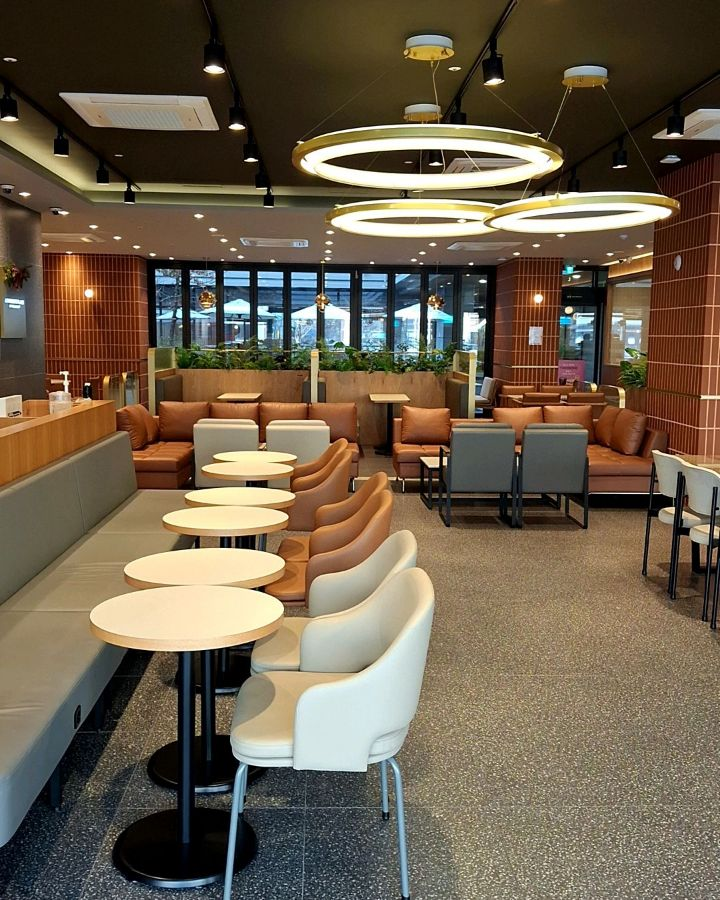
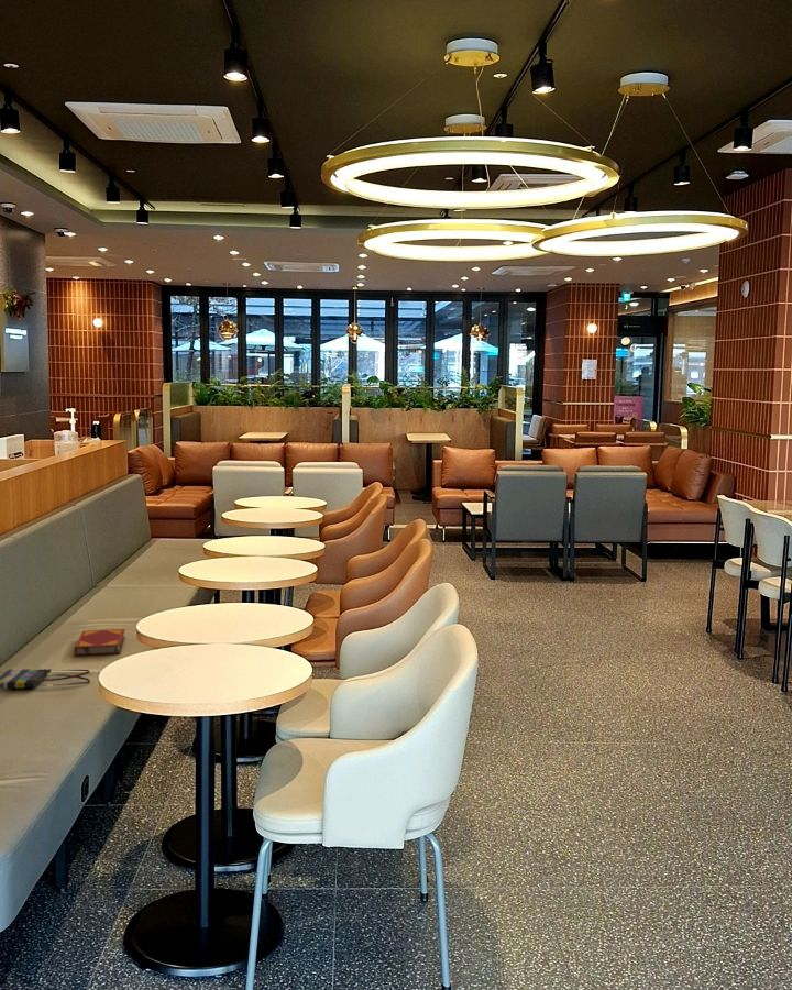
+ tote bag [0,668,91,690]
+ hardback book [74,628,127,657]
